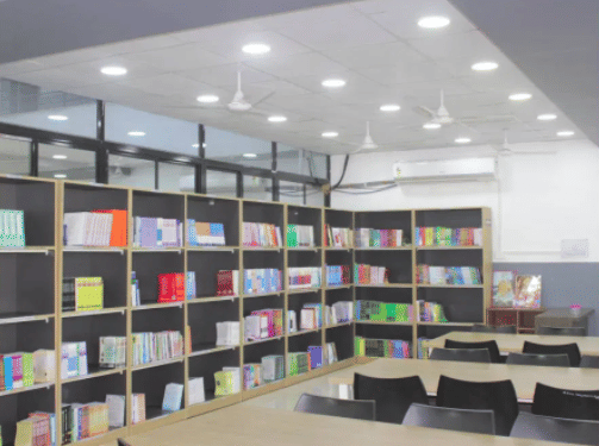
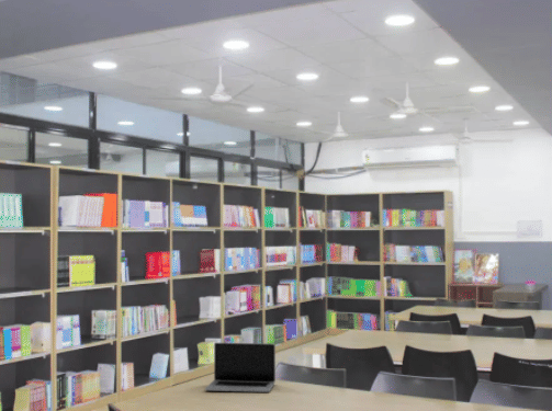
+ laptop [204,341,277,393]
